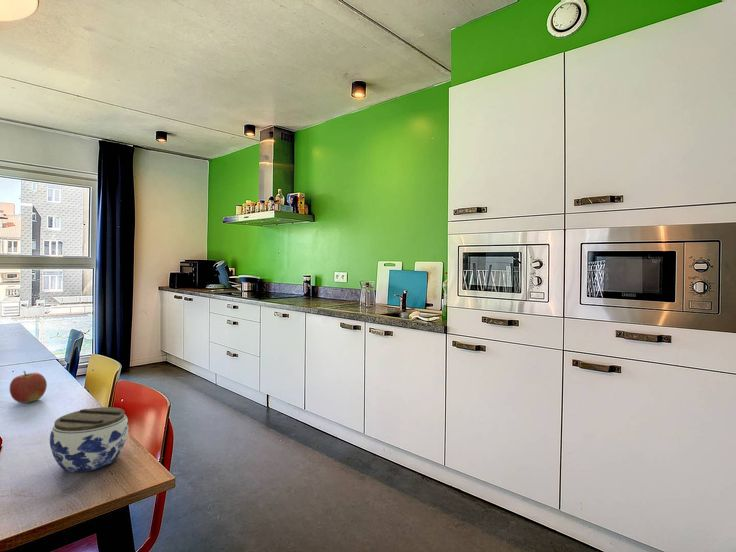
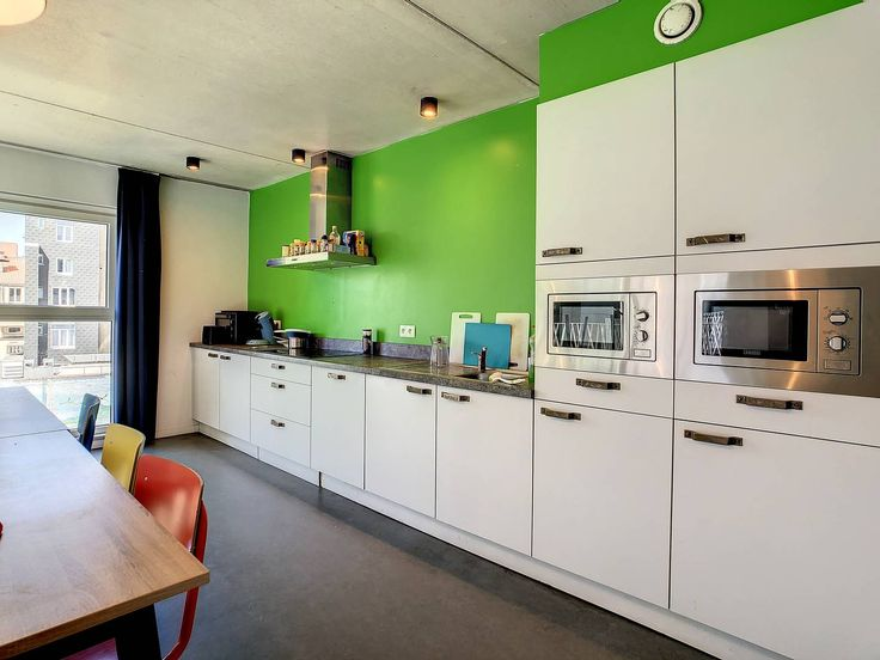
- apple [9,370,48,404]
- jar [49,406,129,473]
